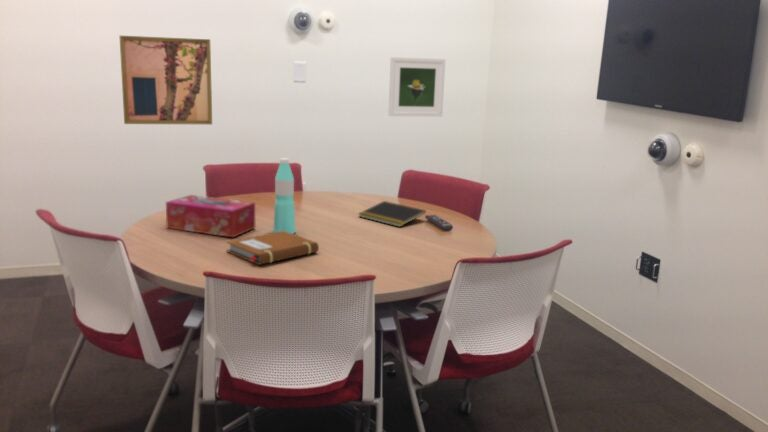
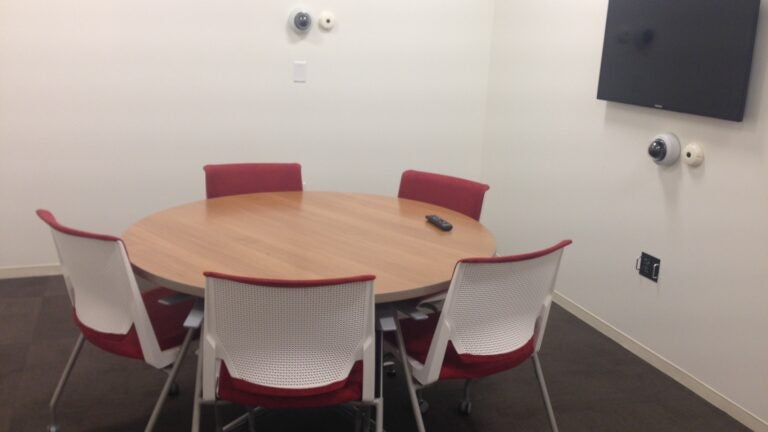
- tissue box [165,194,256,238]
- wall art [119,35,213,125]
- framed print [387,56,446,117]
- notepad [357,200,427,228]
- water bottle [272,157,297,234]
- notebook [225,231,320,266]
